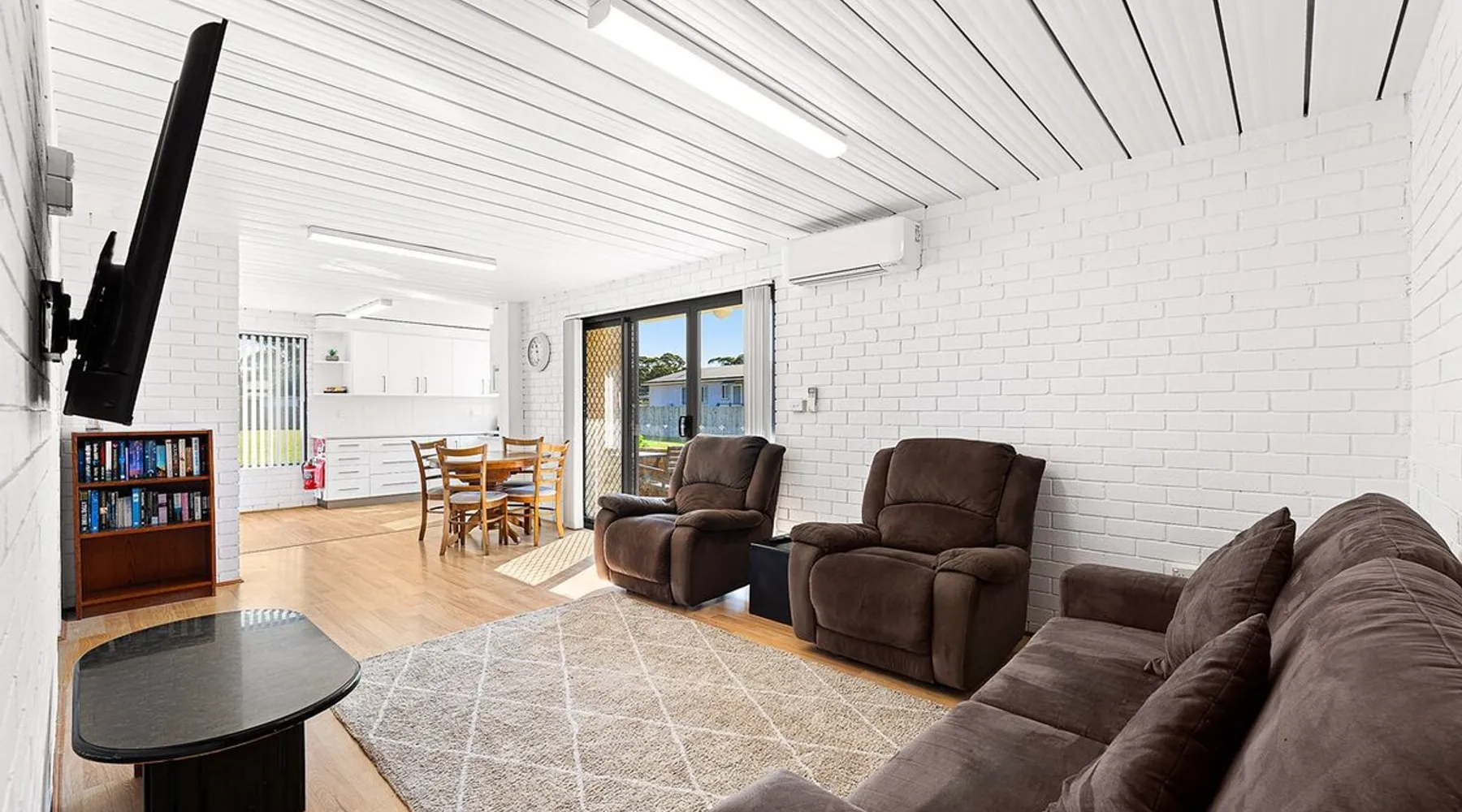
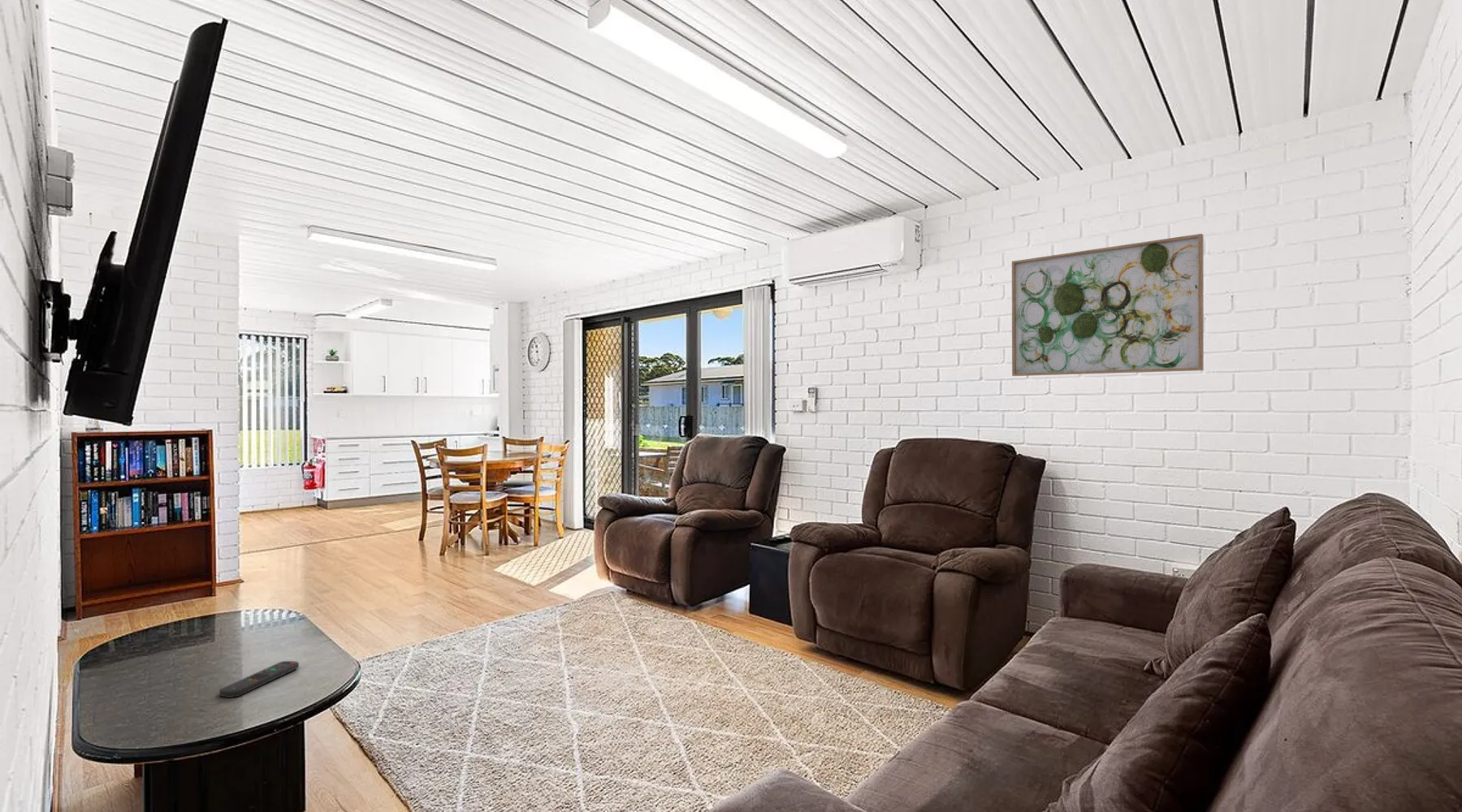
+ wall art [1011,233,1205,377]
+ remote control [218,660,300,698]
